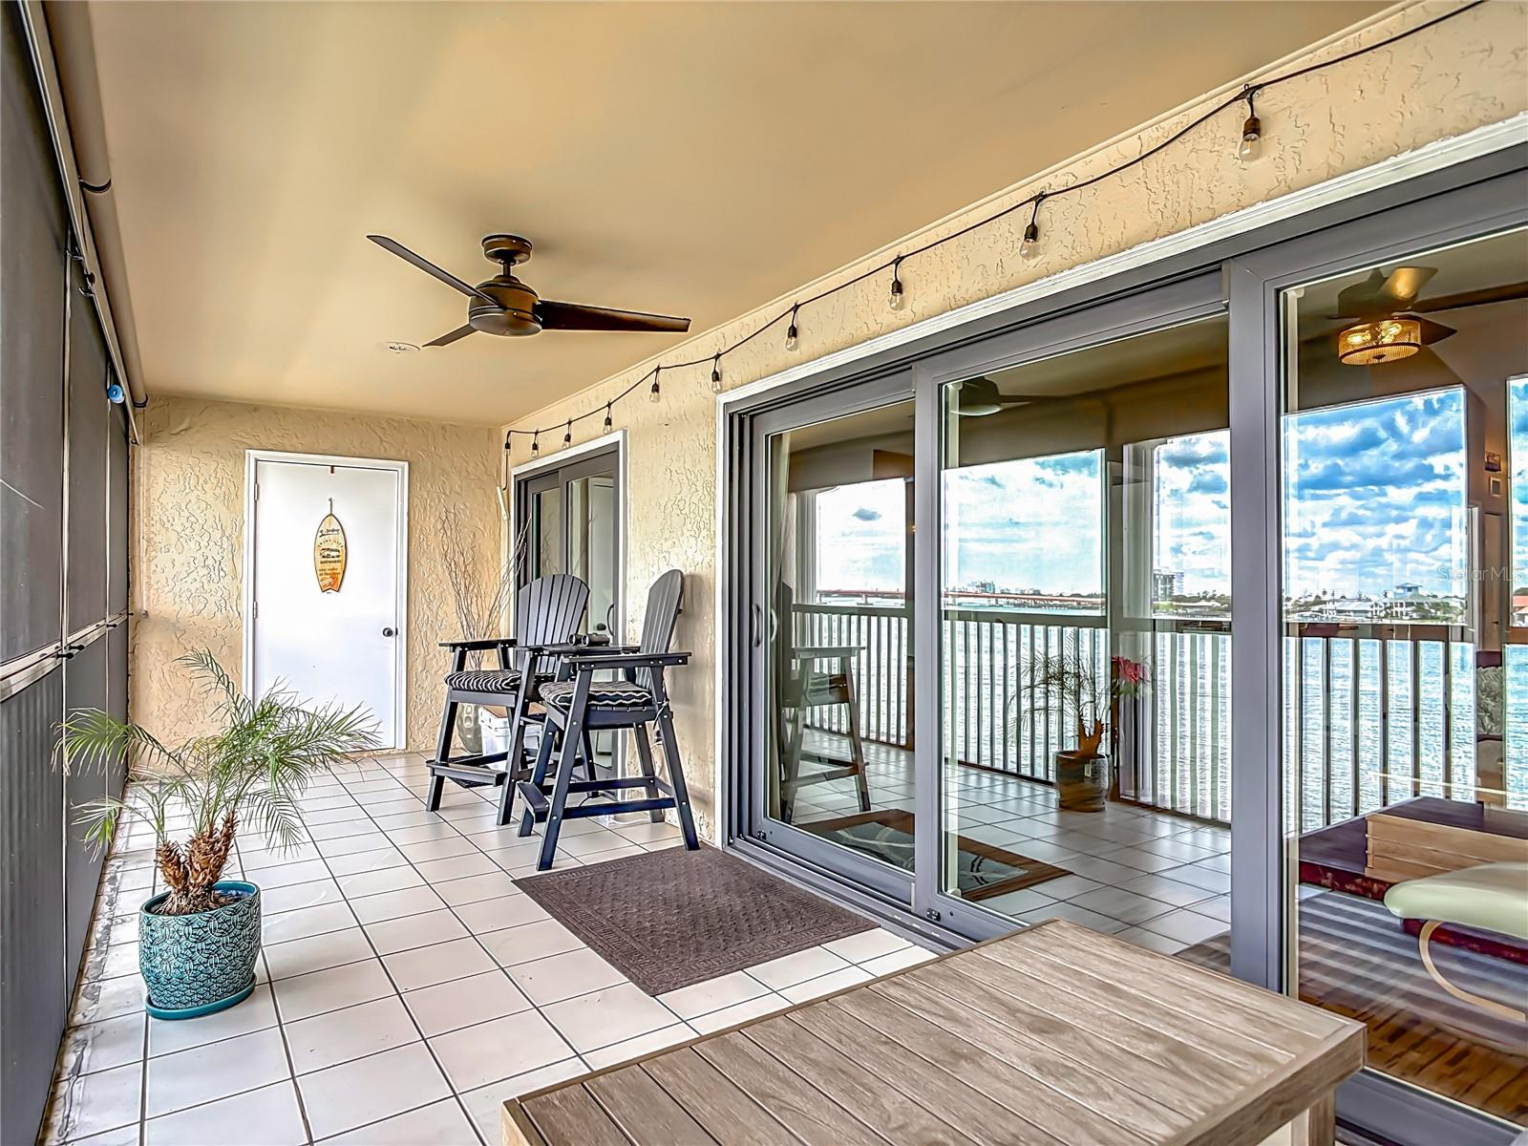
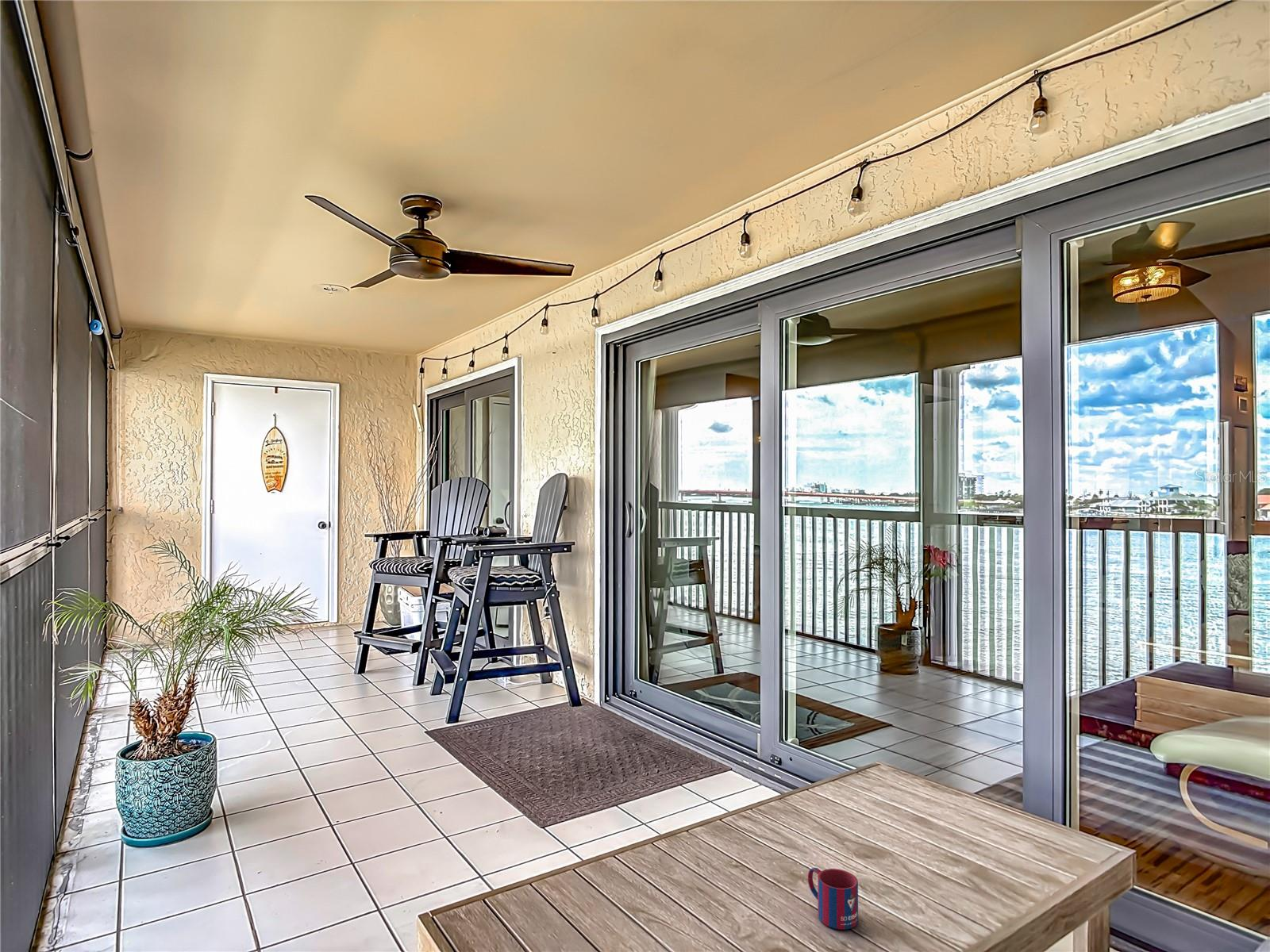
+ mug [807,867,859,931]
